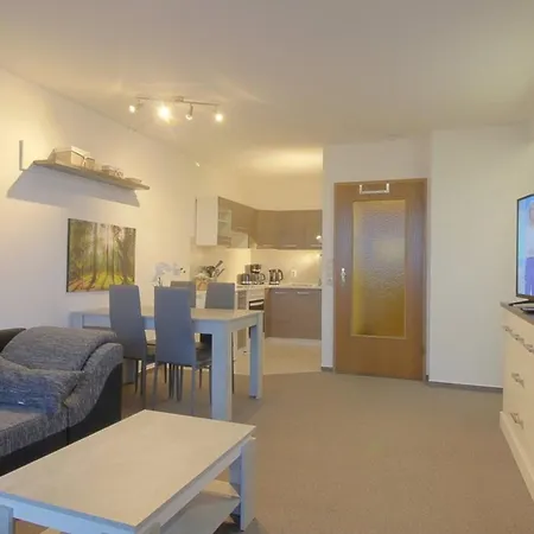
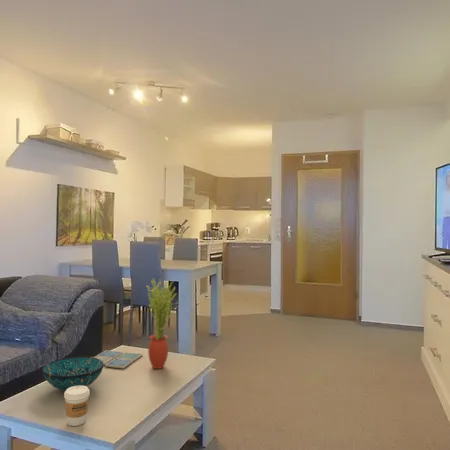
+ potted plant [146,277,177,370]
+ drink coaster [93,349,143,370]
+ coffee cup [63,386,91,427]
+ decorative bowl [41,356,104,393]
